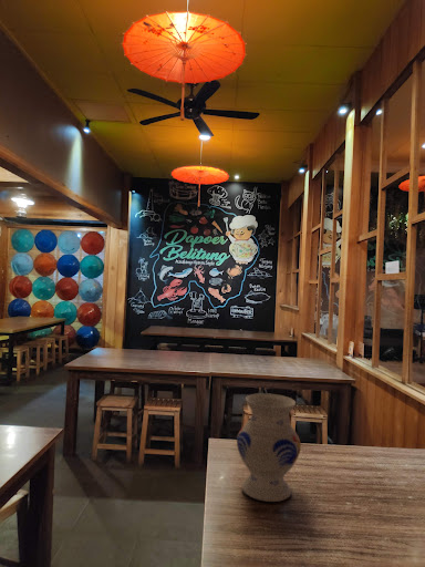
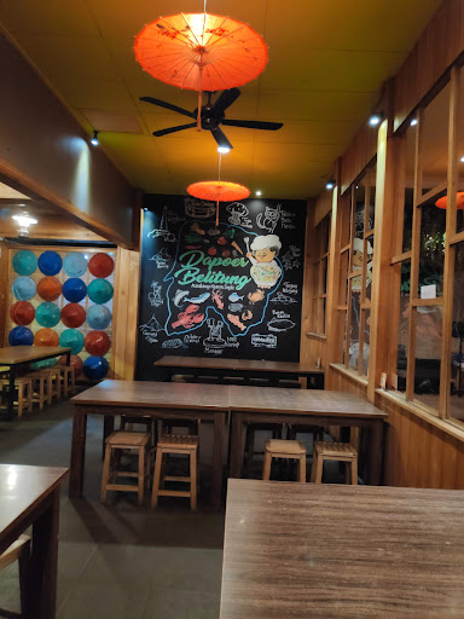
- vase [236,392,302,503]
